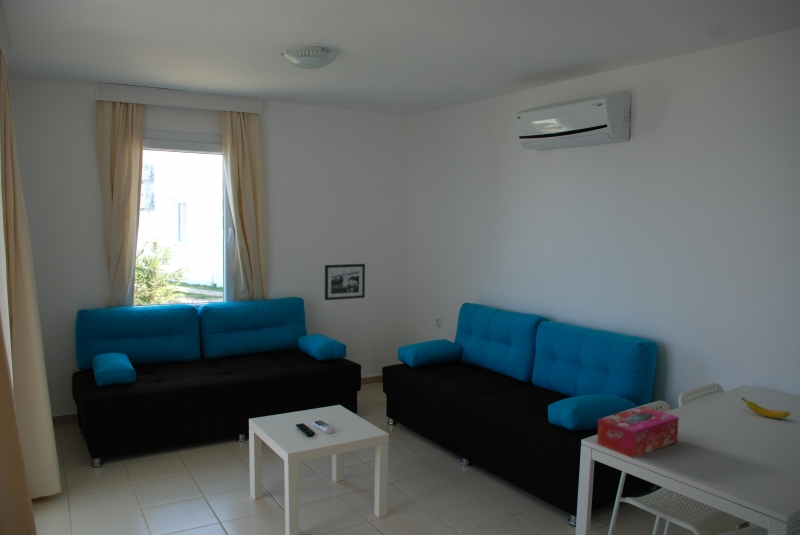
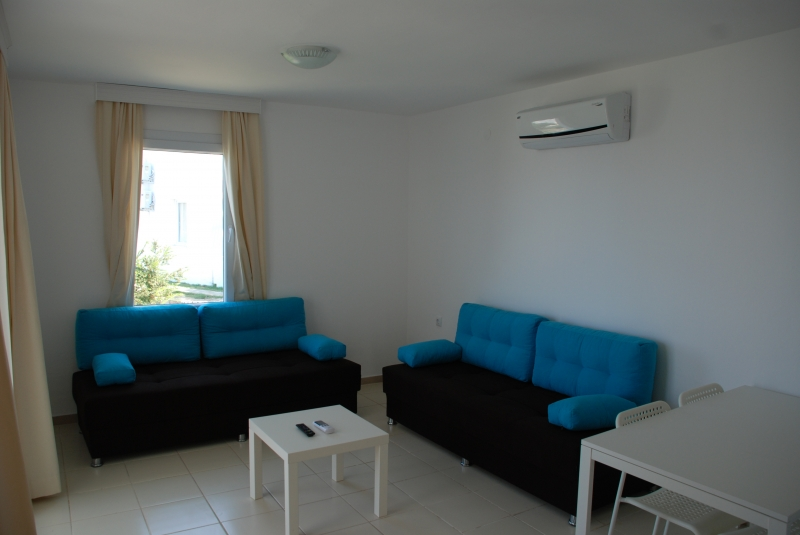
- banana [741,397,791,419]
- picture frame [324,263,366,301]
- tissue box [596,405,680,459]
